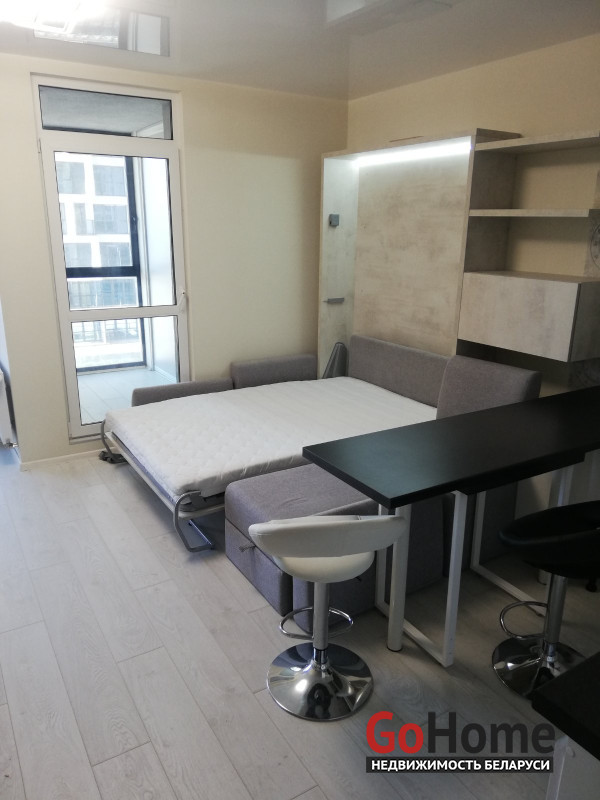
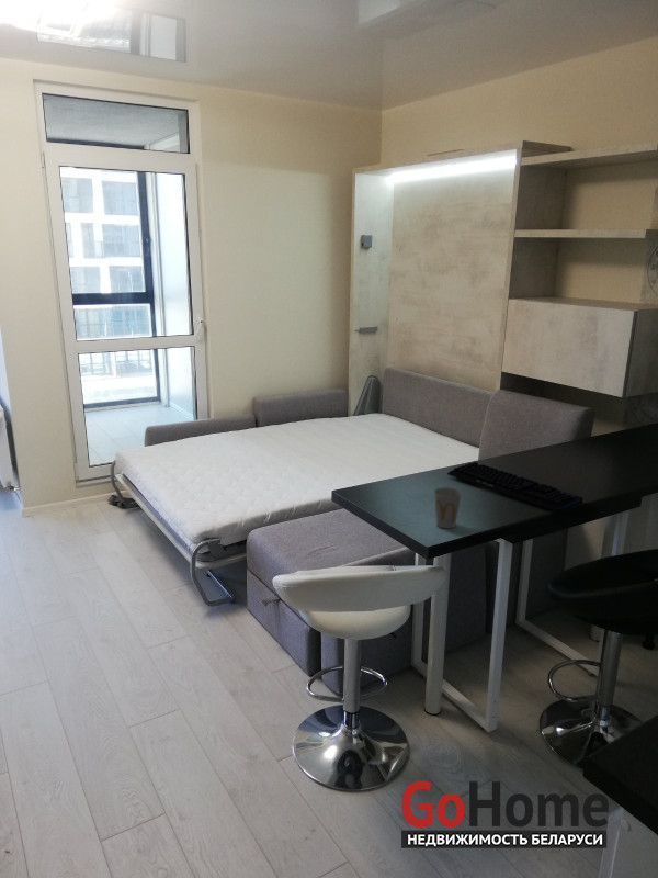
+ keyboard [446,461,583,513]
+ cup [433,486,463,529]
